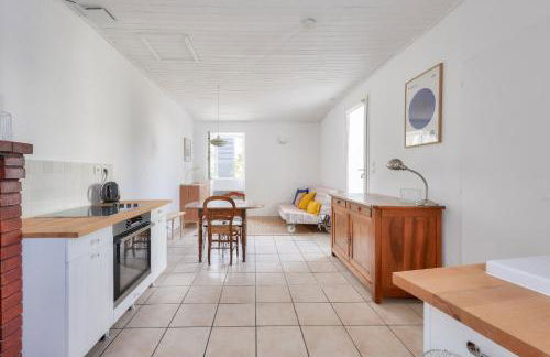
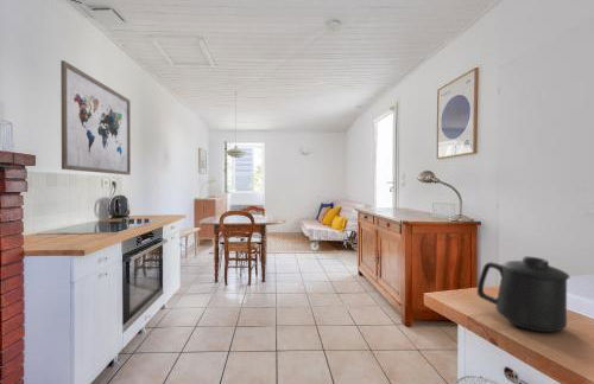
+ mug [476,256,571,333]
+ wall art [59,59,132,177]
